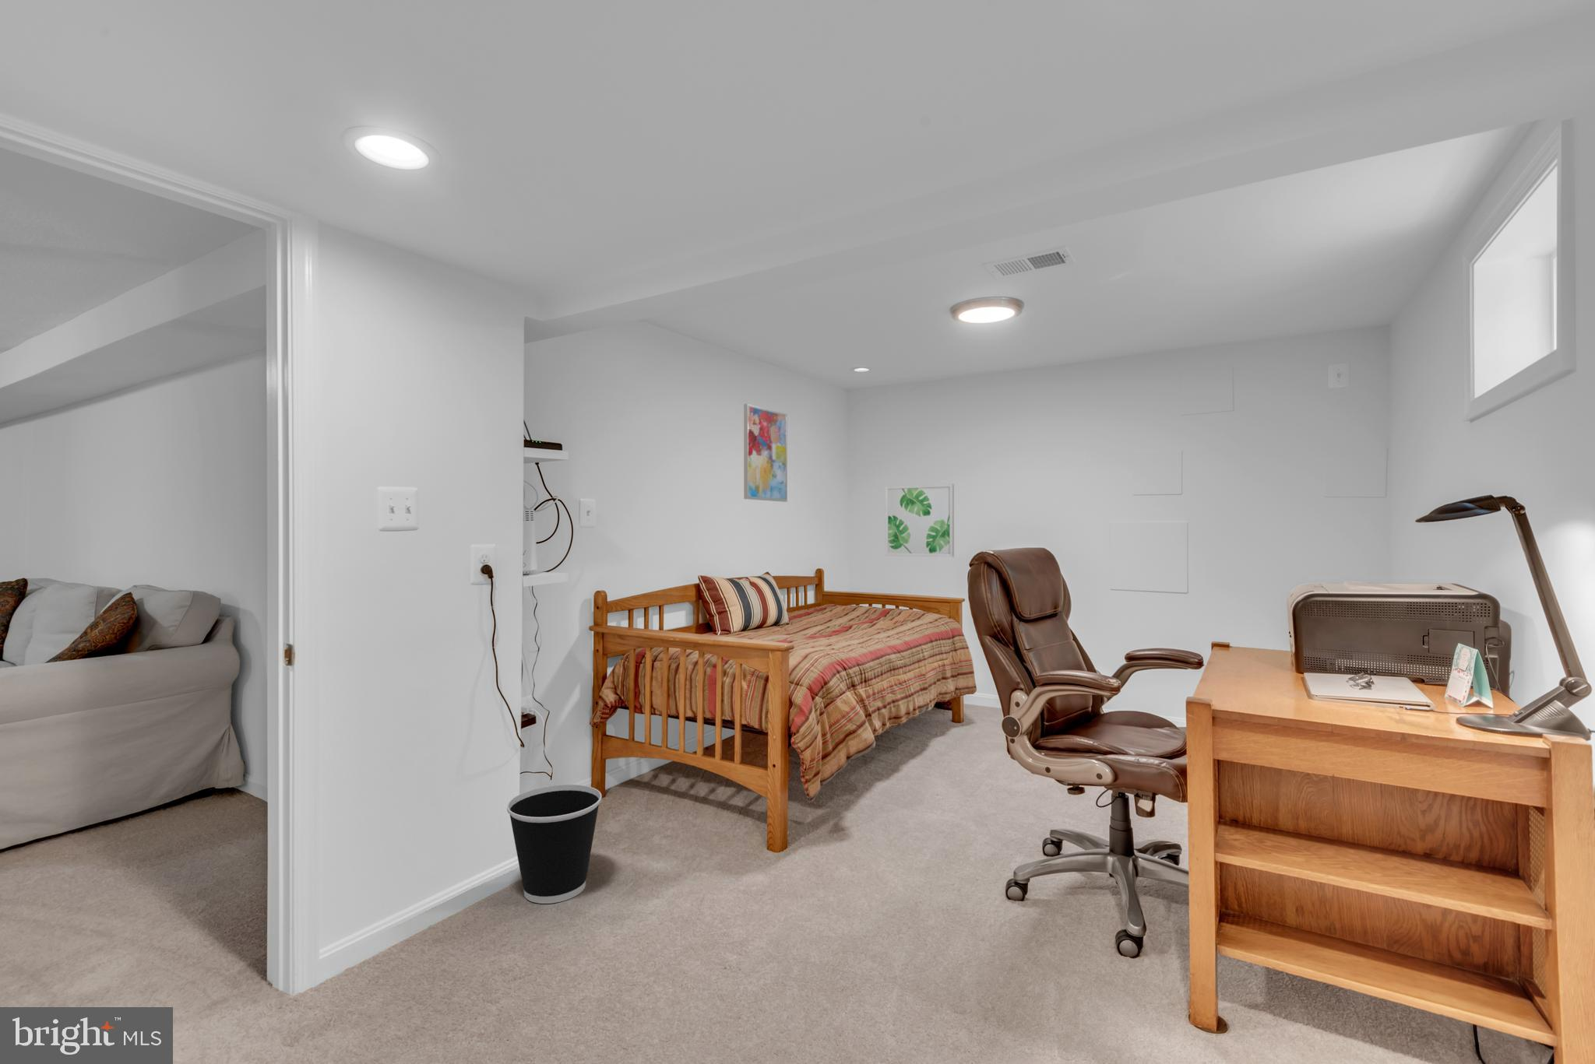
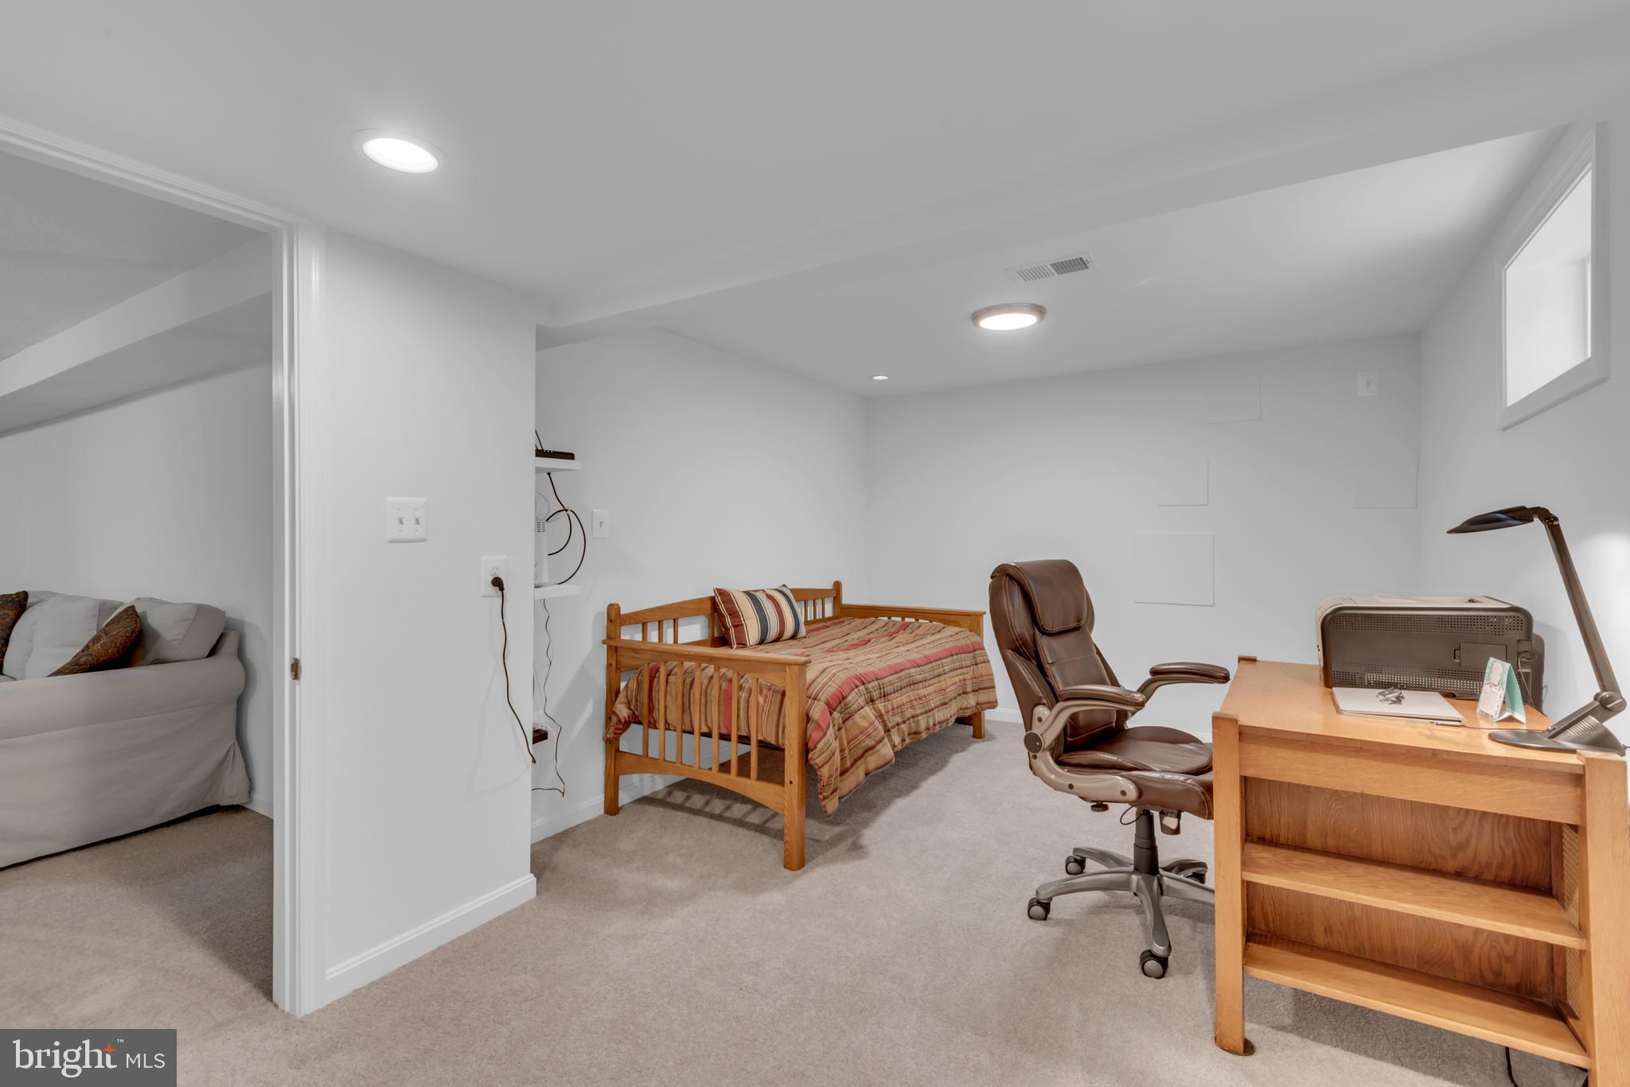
- wall art [743,404,789,502]
- wastebasket [506,784,603,905]
- wall art [885,483,955,558]
